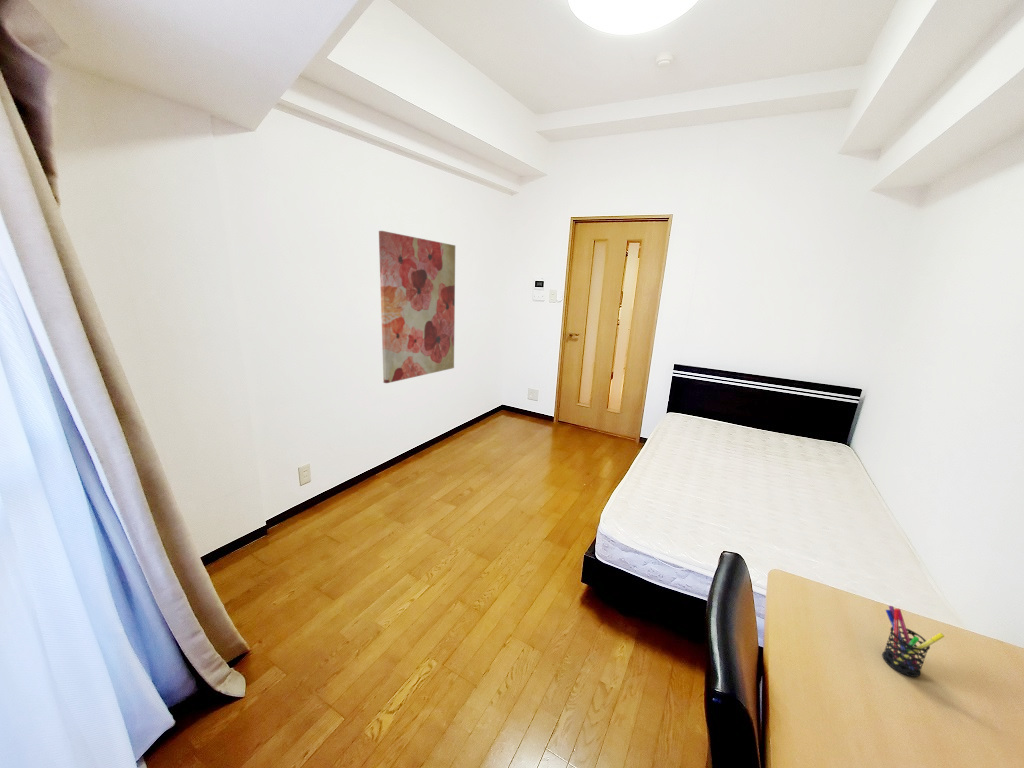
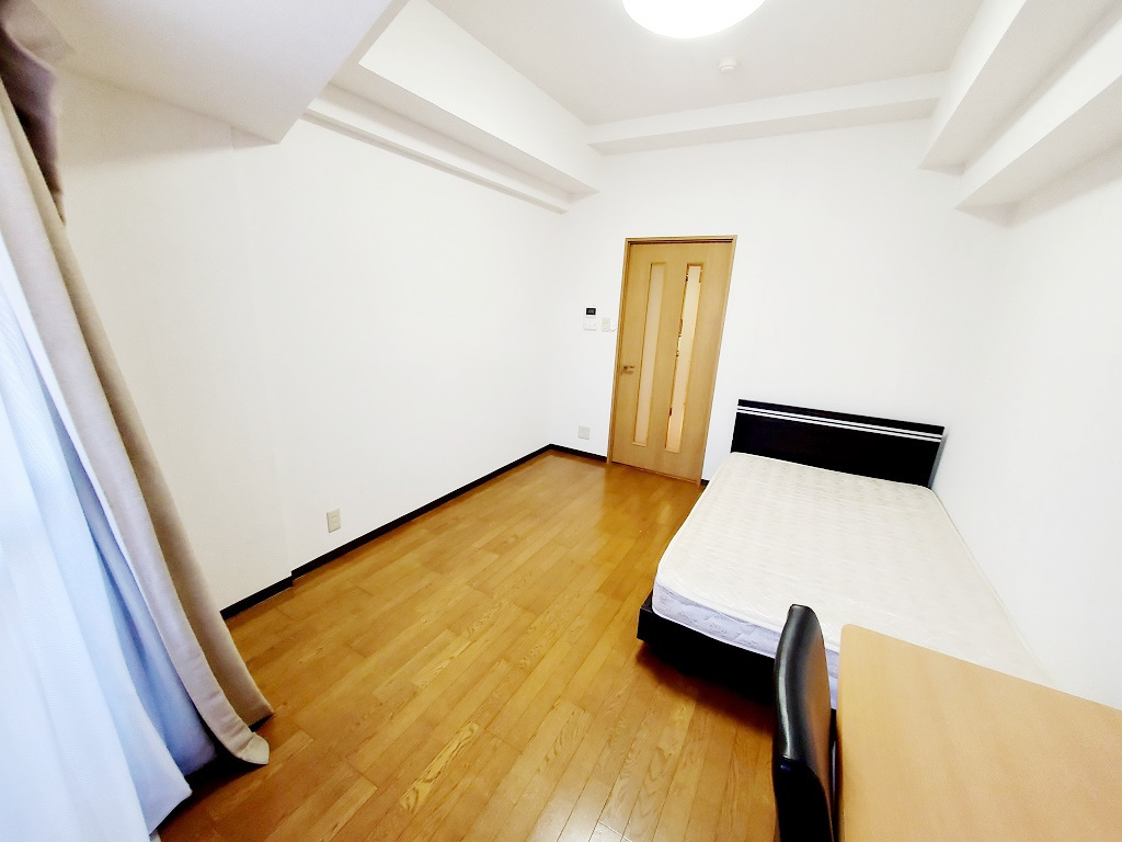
- pen holder [881,605,946,678]
- wall art [378,230,456,384]
